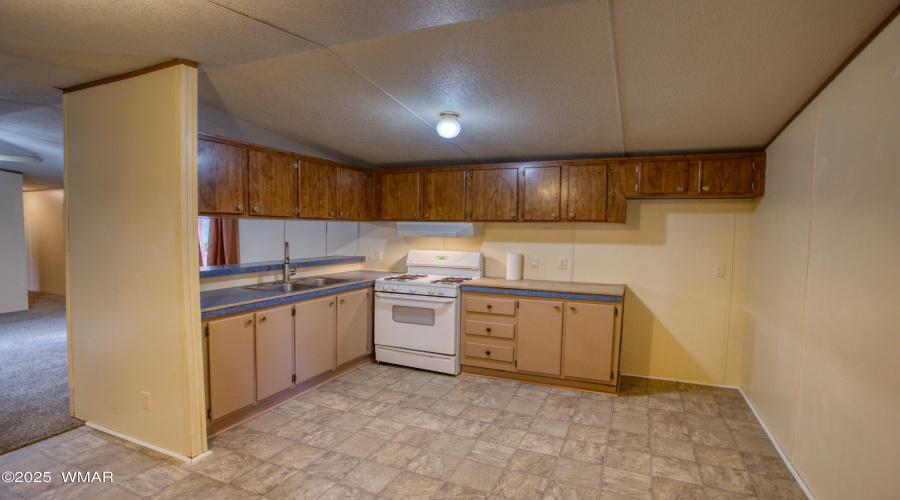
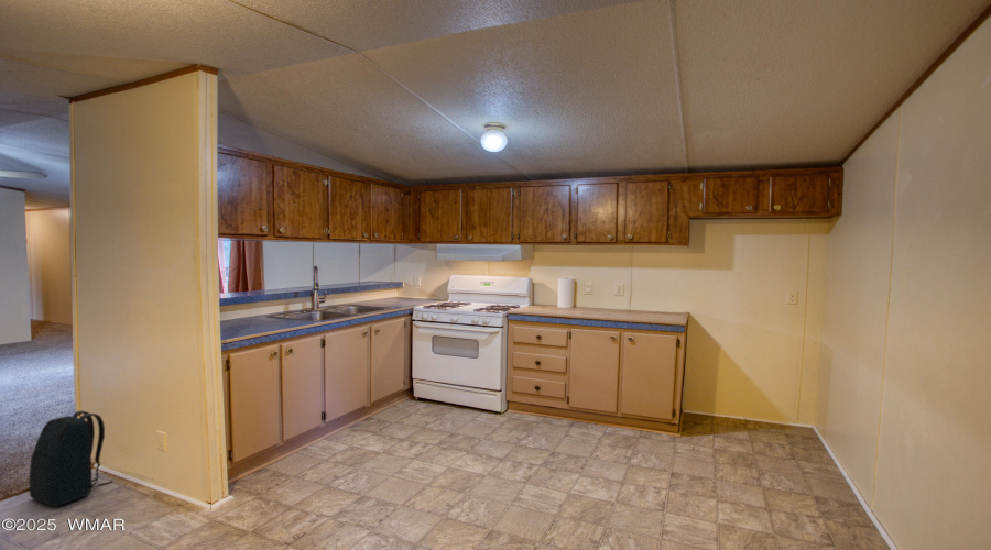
+ backpack [29,410,113,508]
